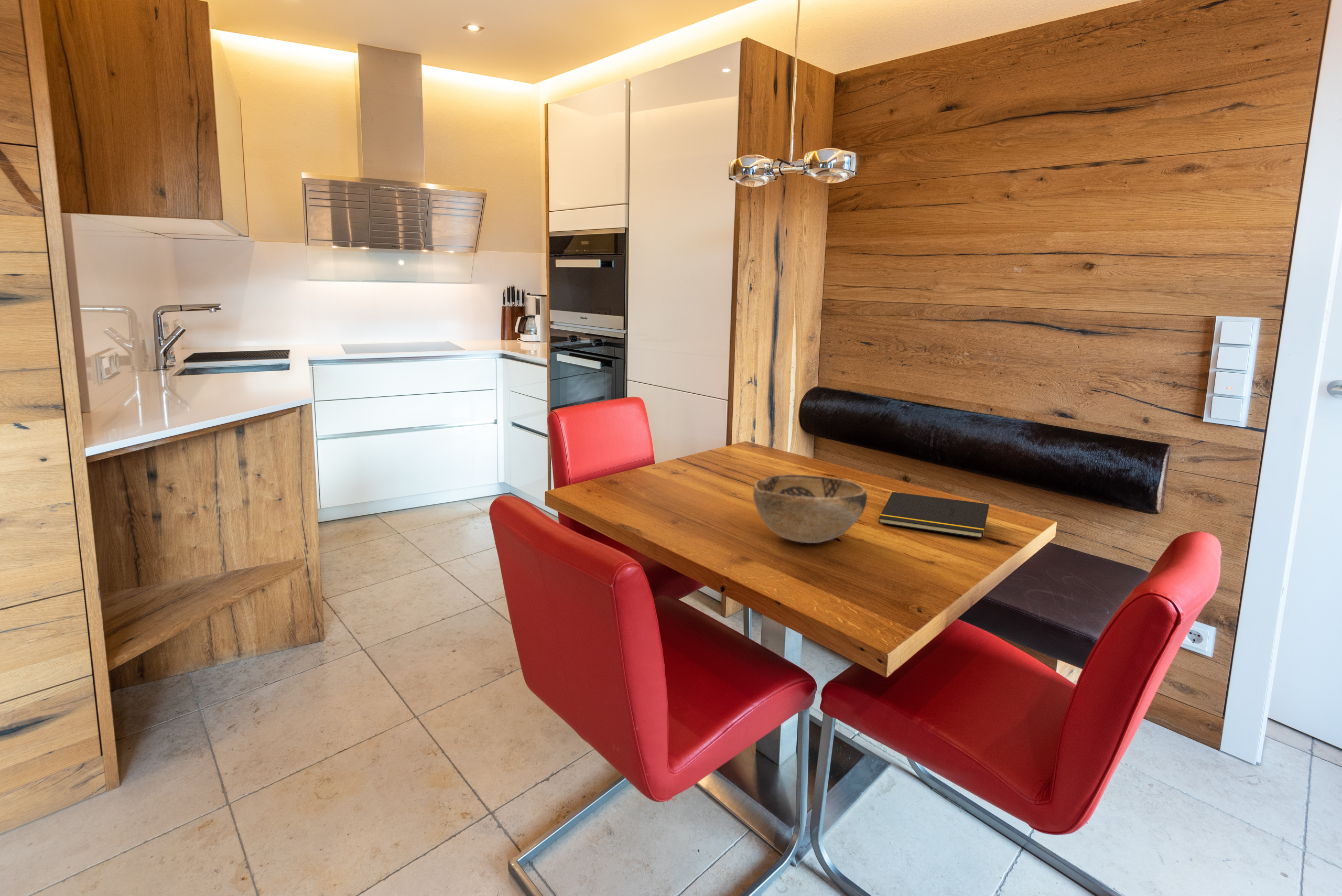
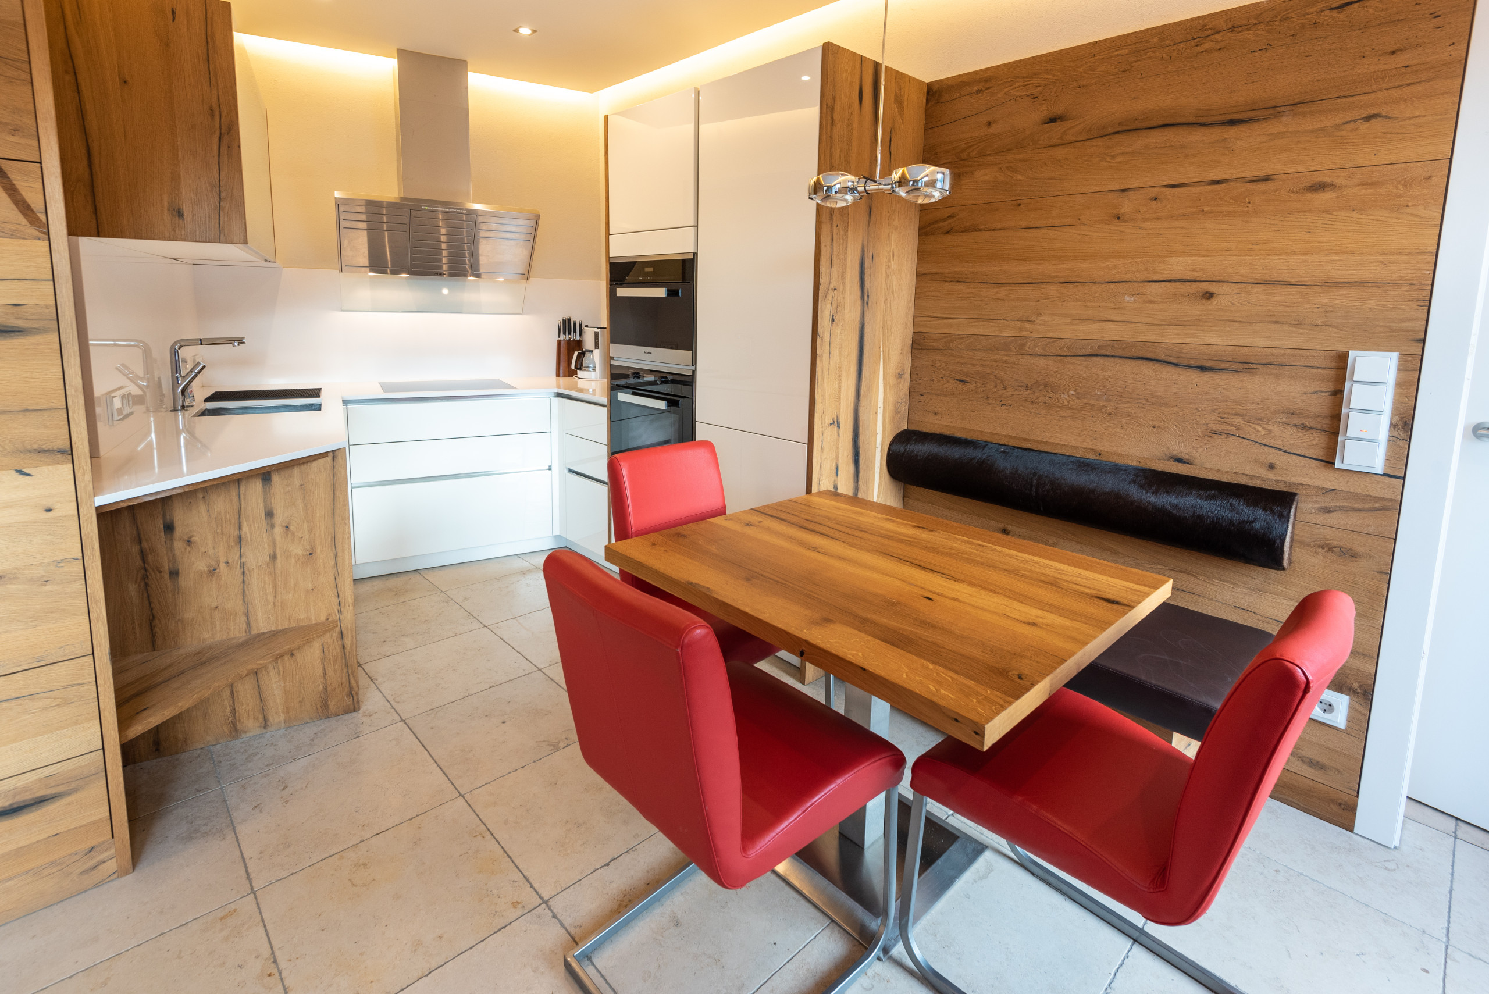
- decorative bowl [753,474,868,544]
- notepad [878,491,990,539]
